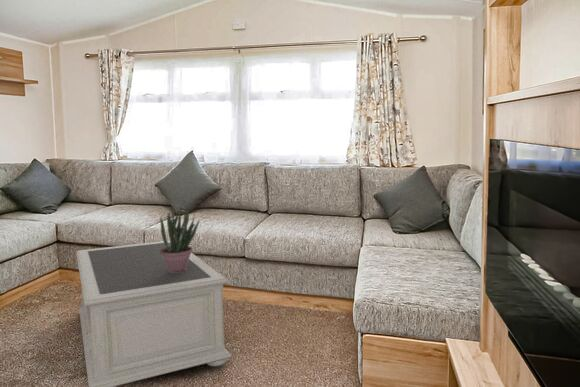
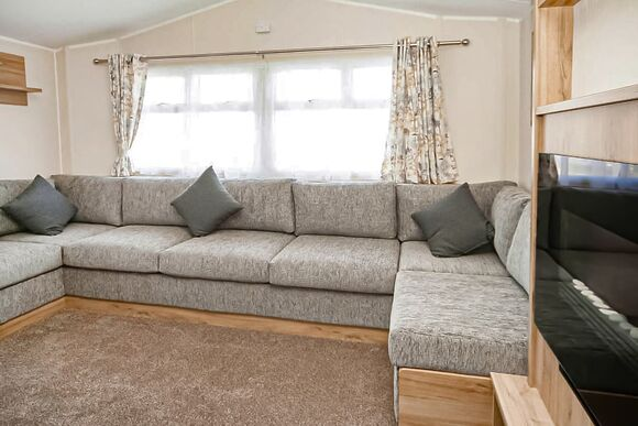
- potted plant [159,206,201,273]
- coffee table [75,240,232,387]
